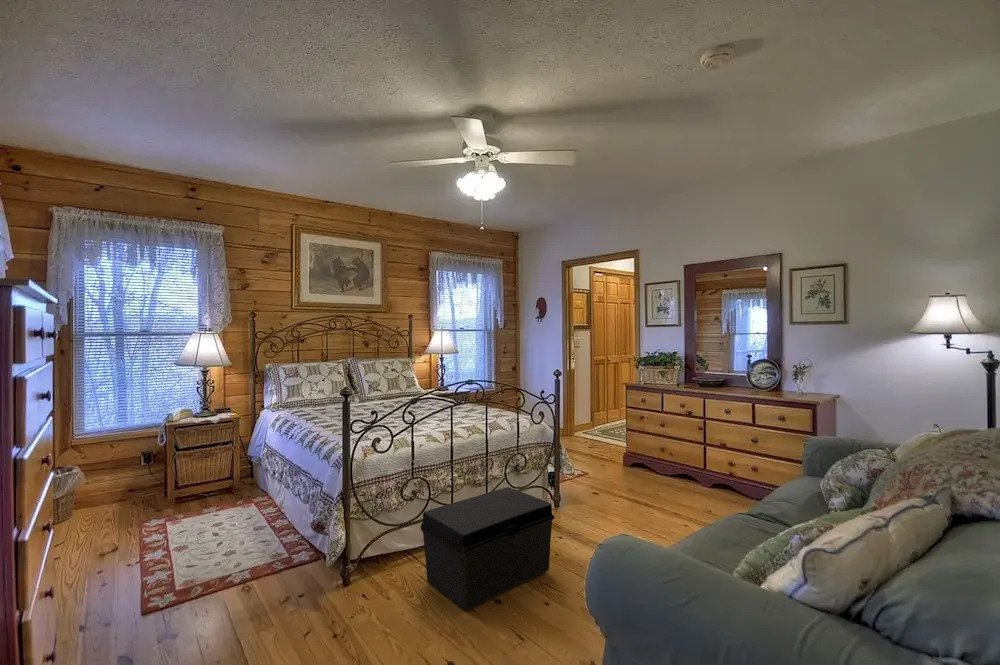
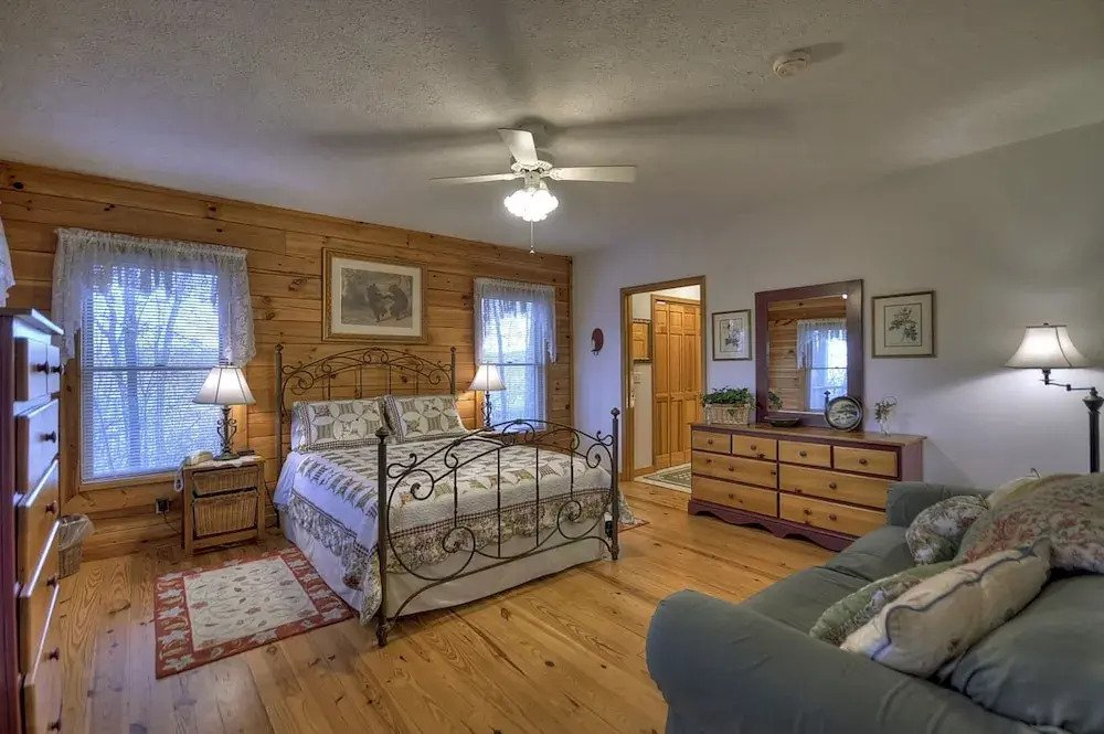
- storage trunk [420,486,556,611]
